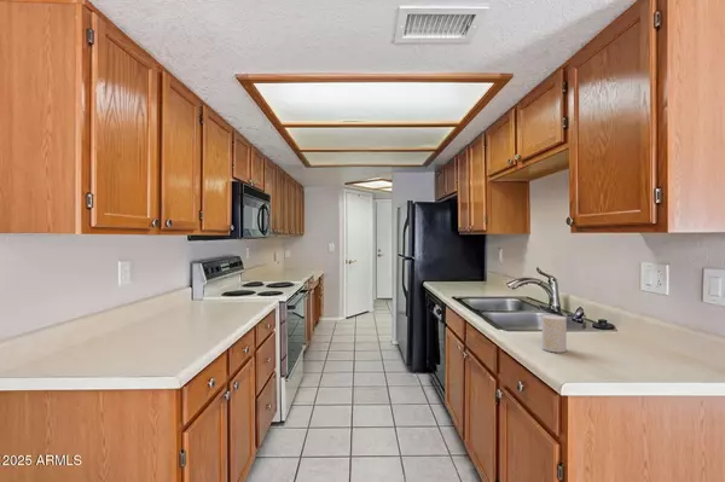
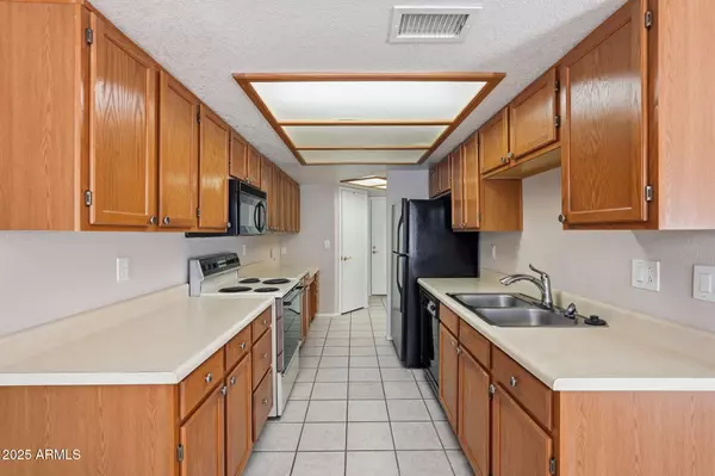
- cup [541,314,568,354]
